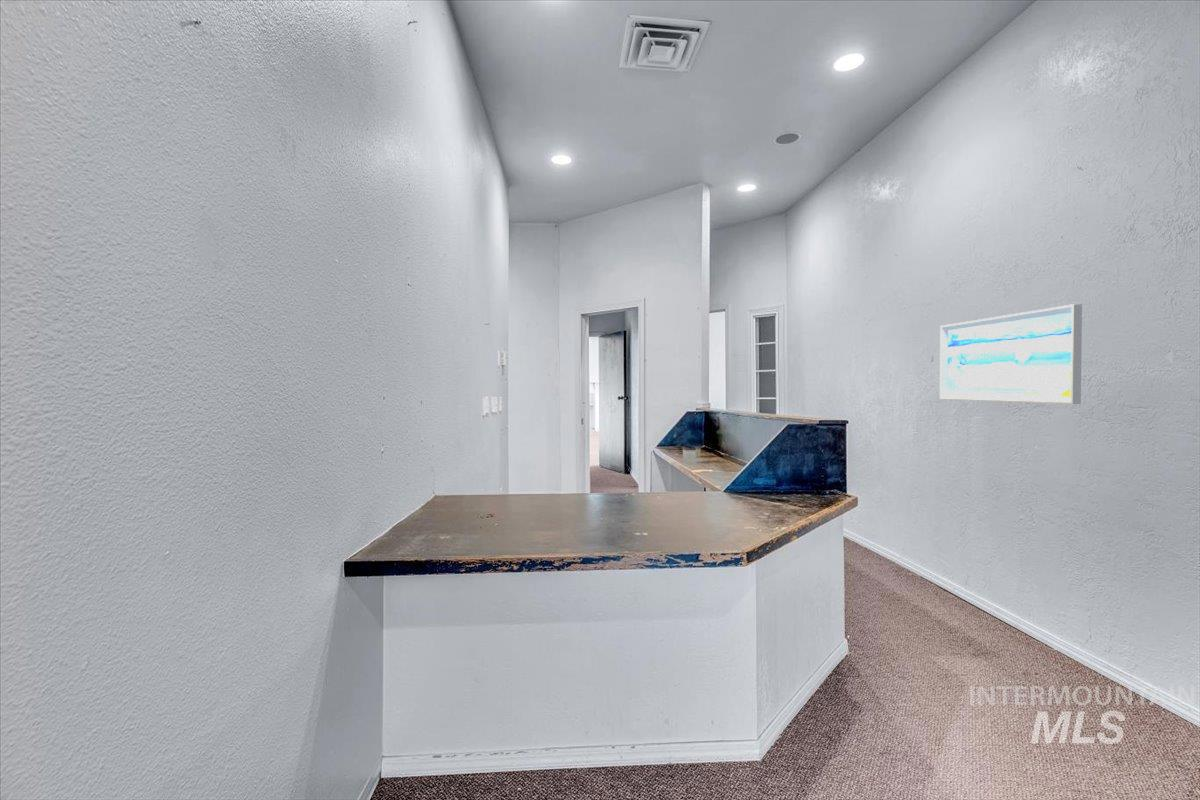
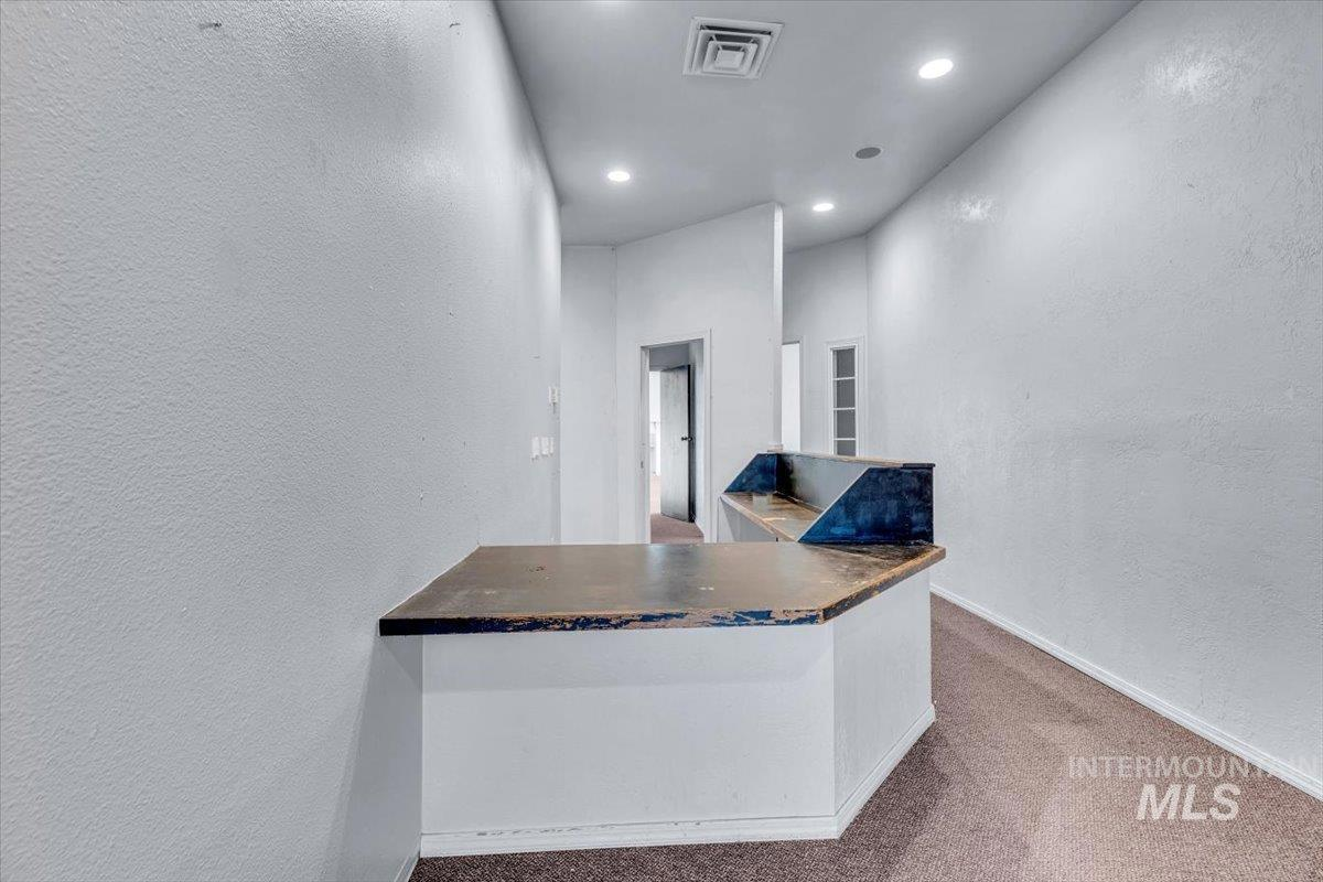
- wall art [939,303,1083,405]
